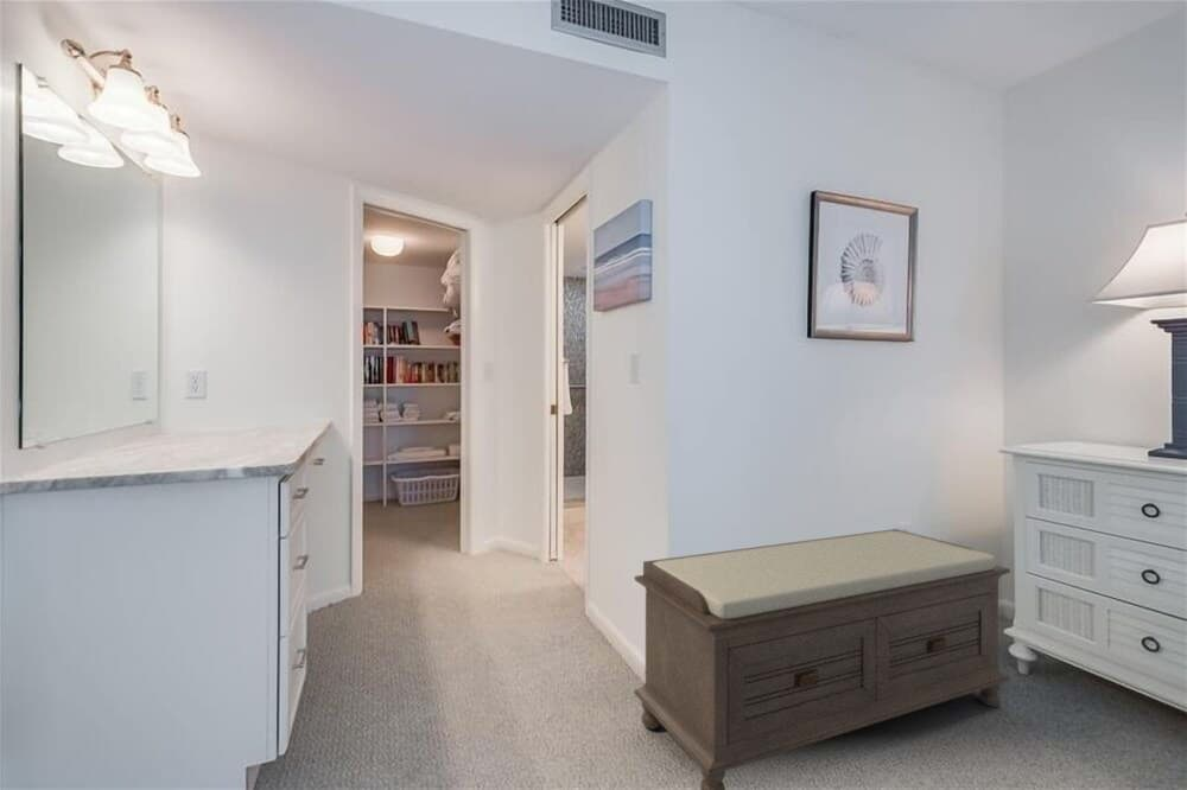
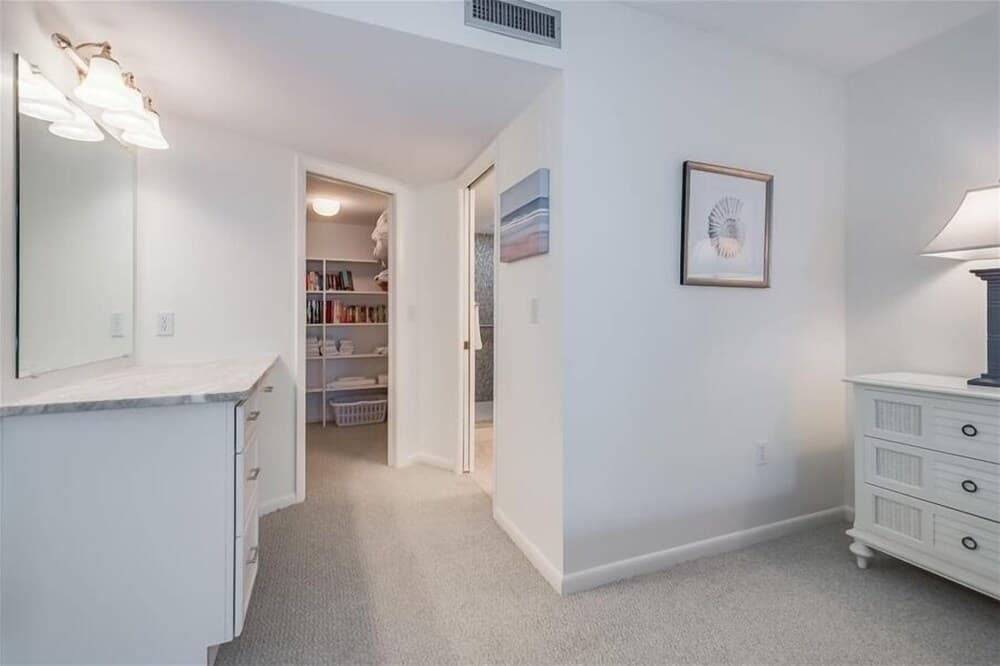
- bench [633,528,1011,790]
